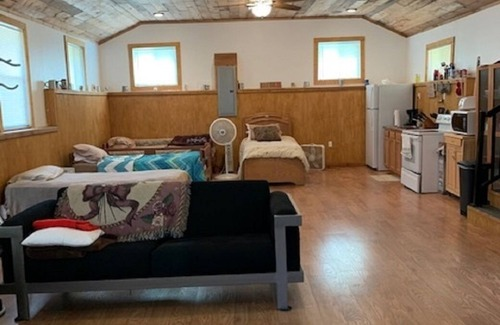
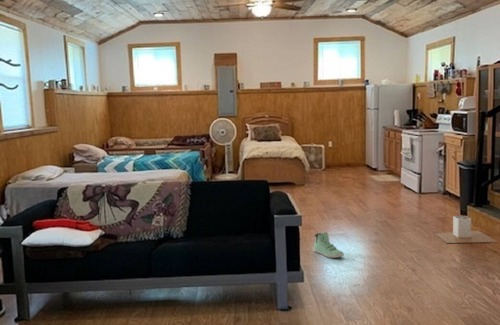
+ sneaker [313,231,345,259]
+ laundry hamper [433,215,498,244]
